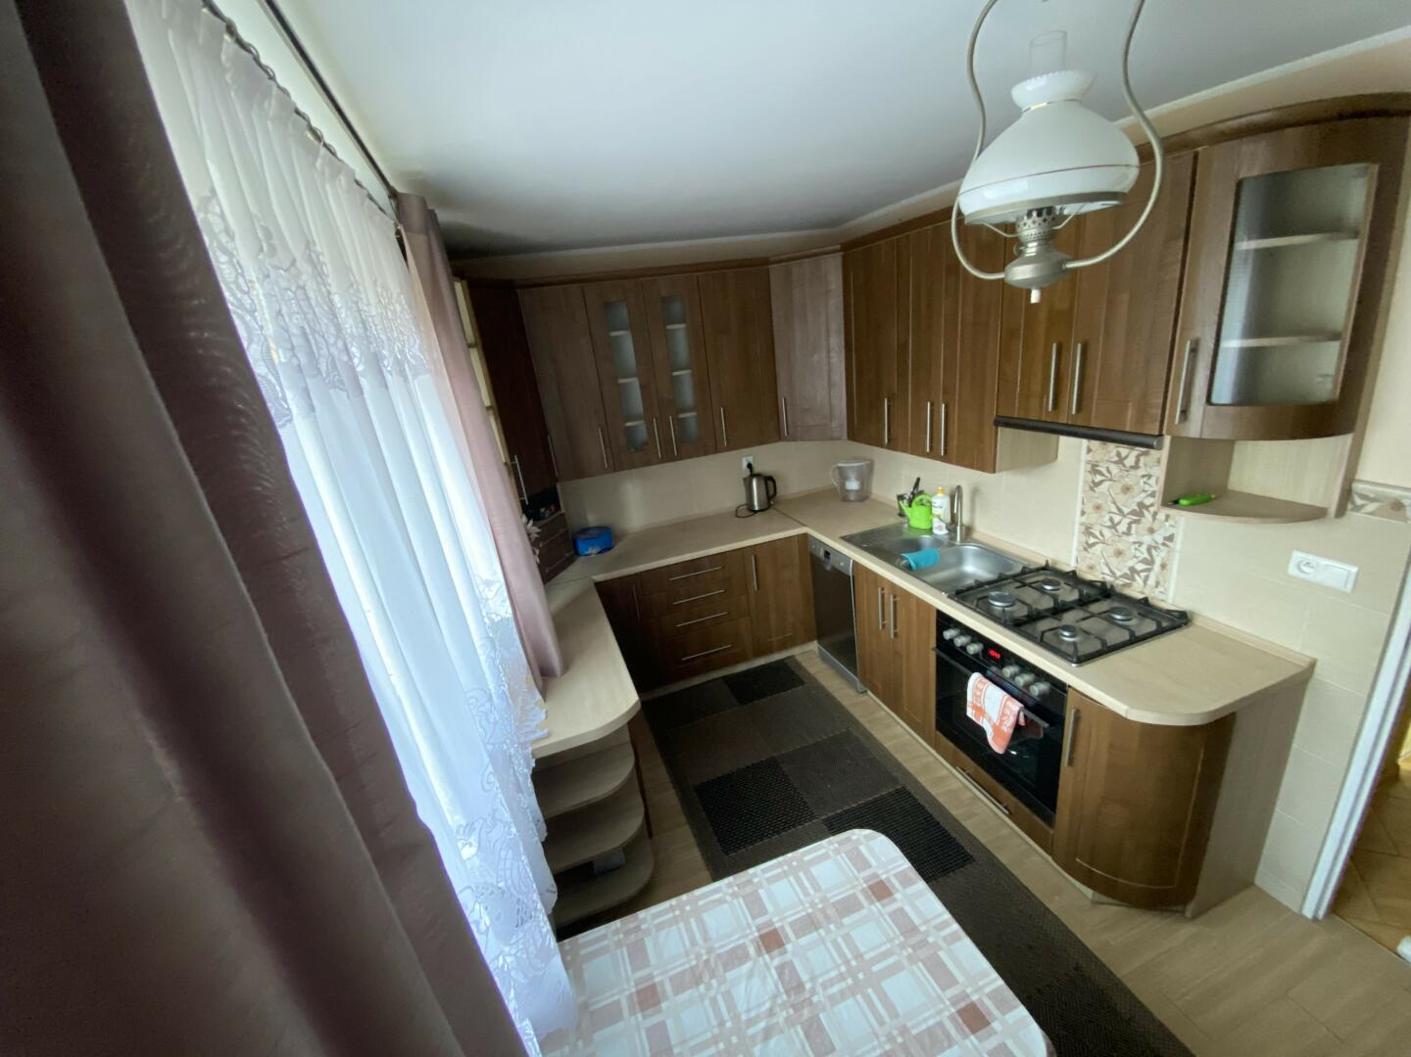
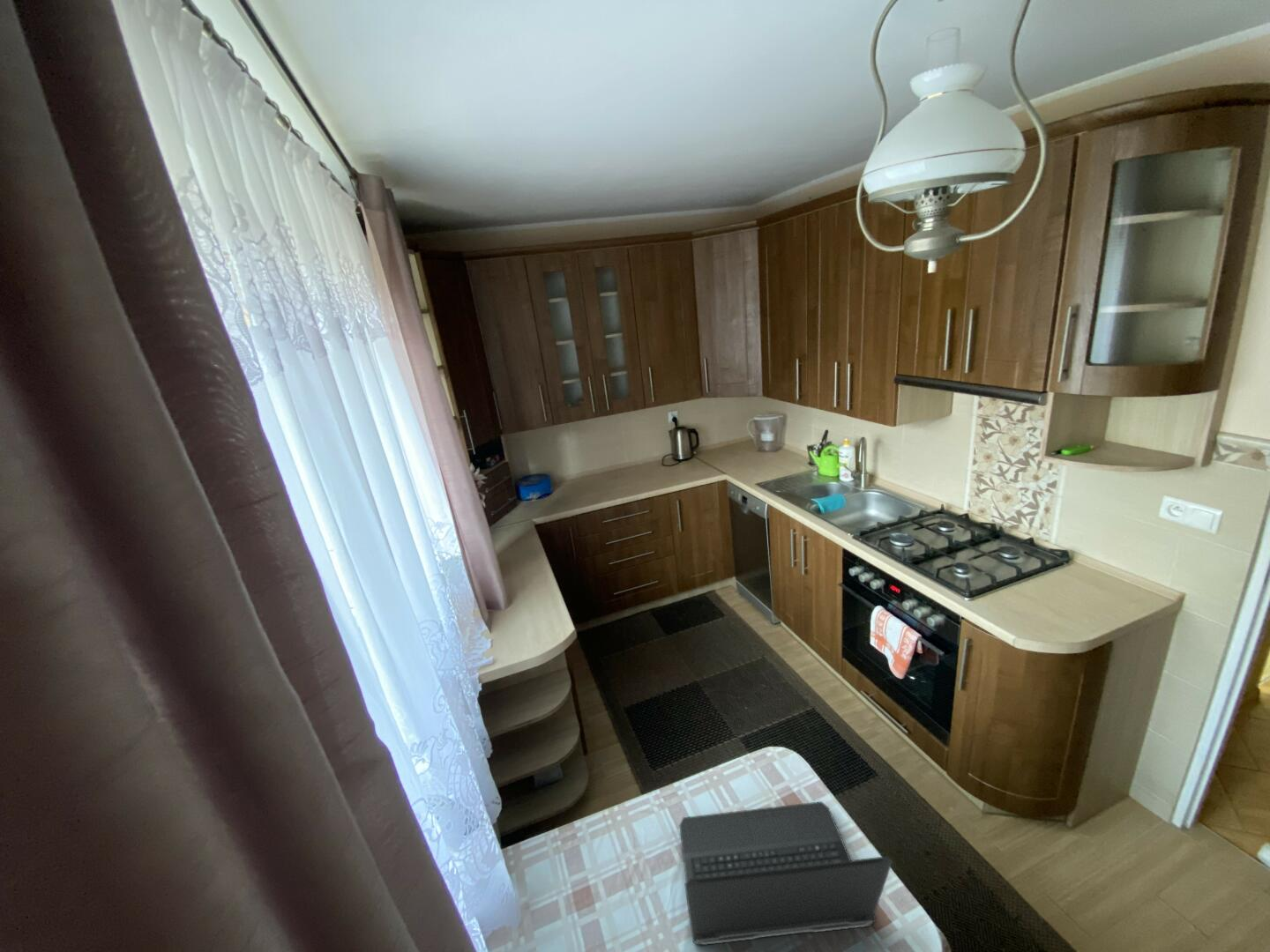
+ laptop computer [679,800,893,947]
